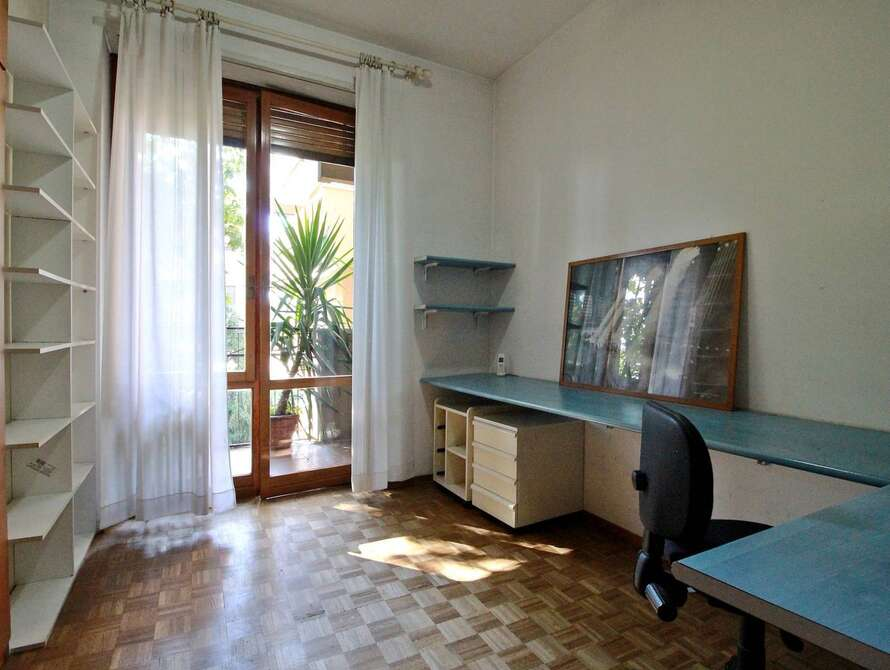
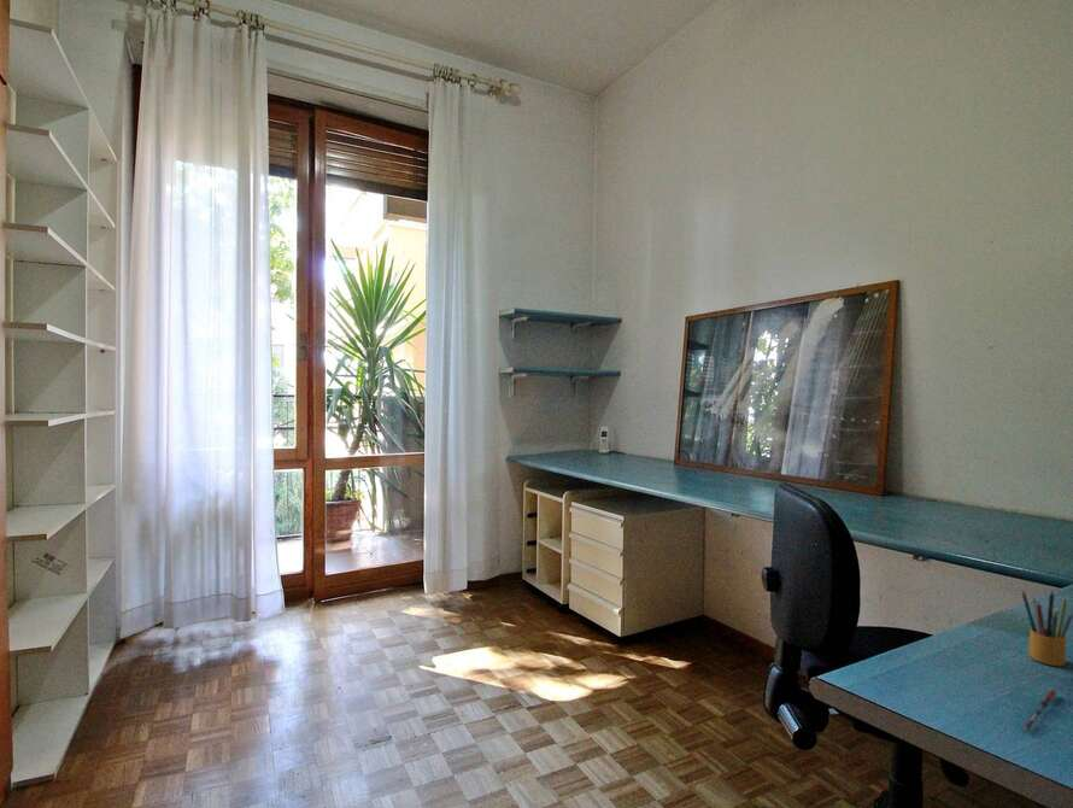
+ pencil box [1021,589,1073,667]
+ pen [1020,689,1059,734]
